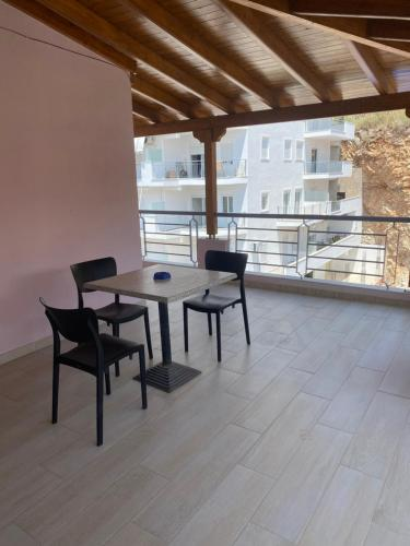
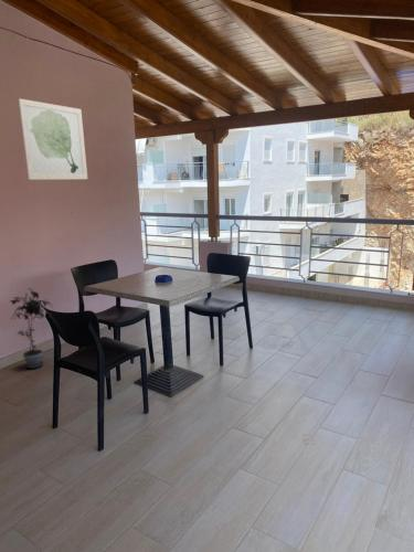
+ wall art [18,97,88,181]
+ potted plant [9,287,54,370]
